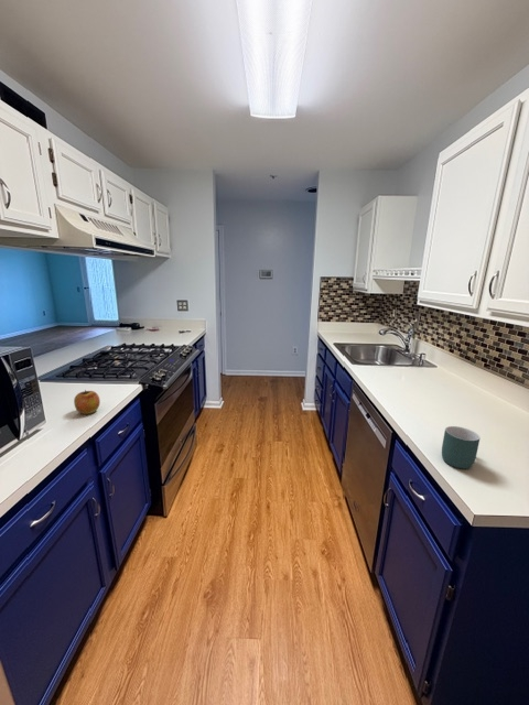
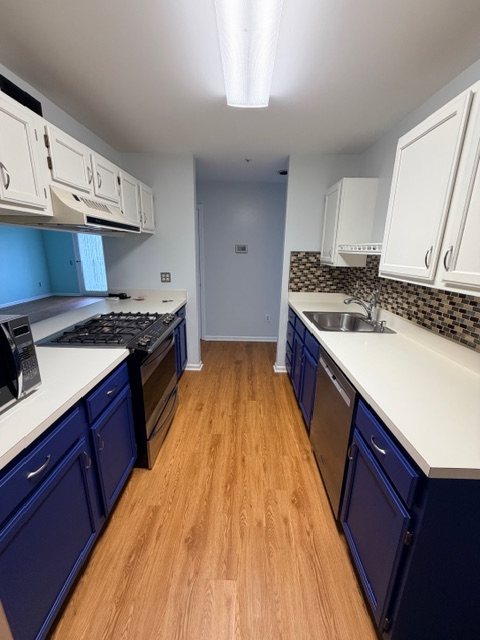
- mug [441,425,481,469]
- apple [73,389,101,415]
